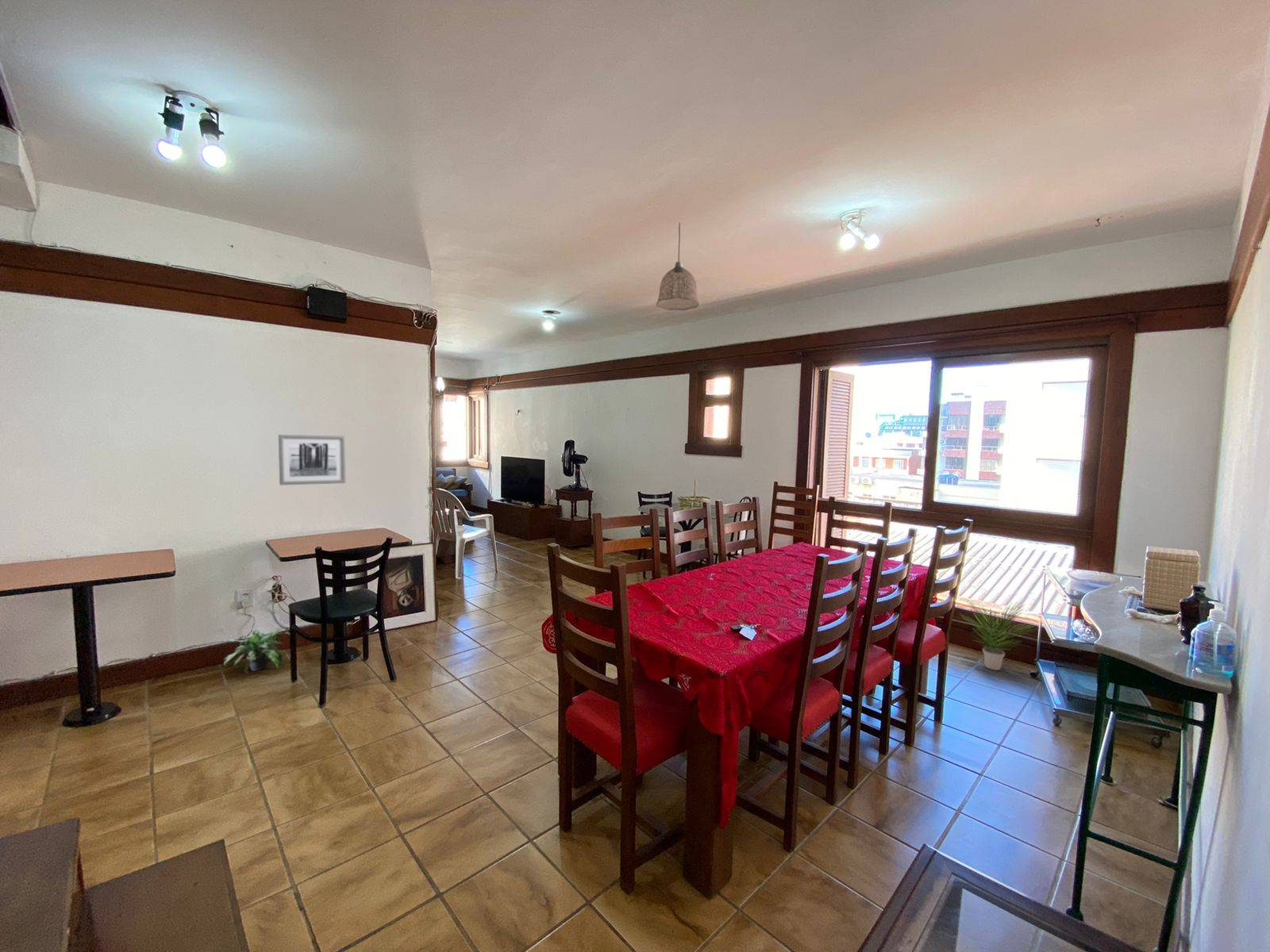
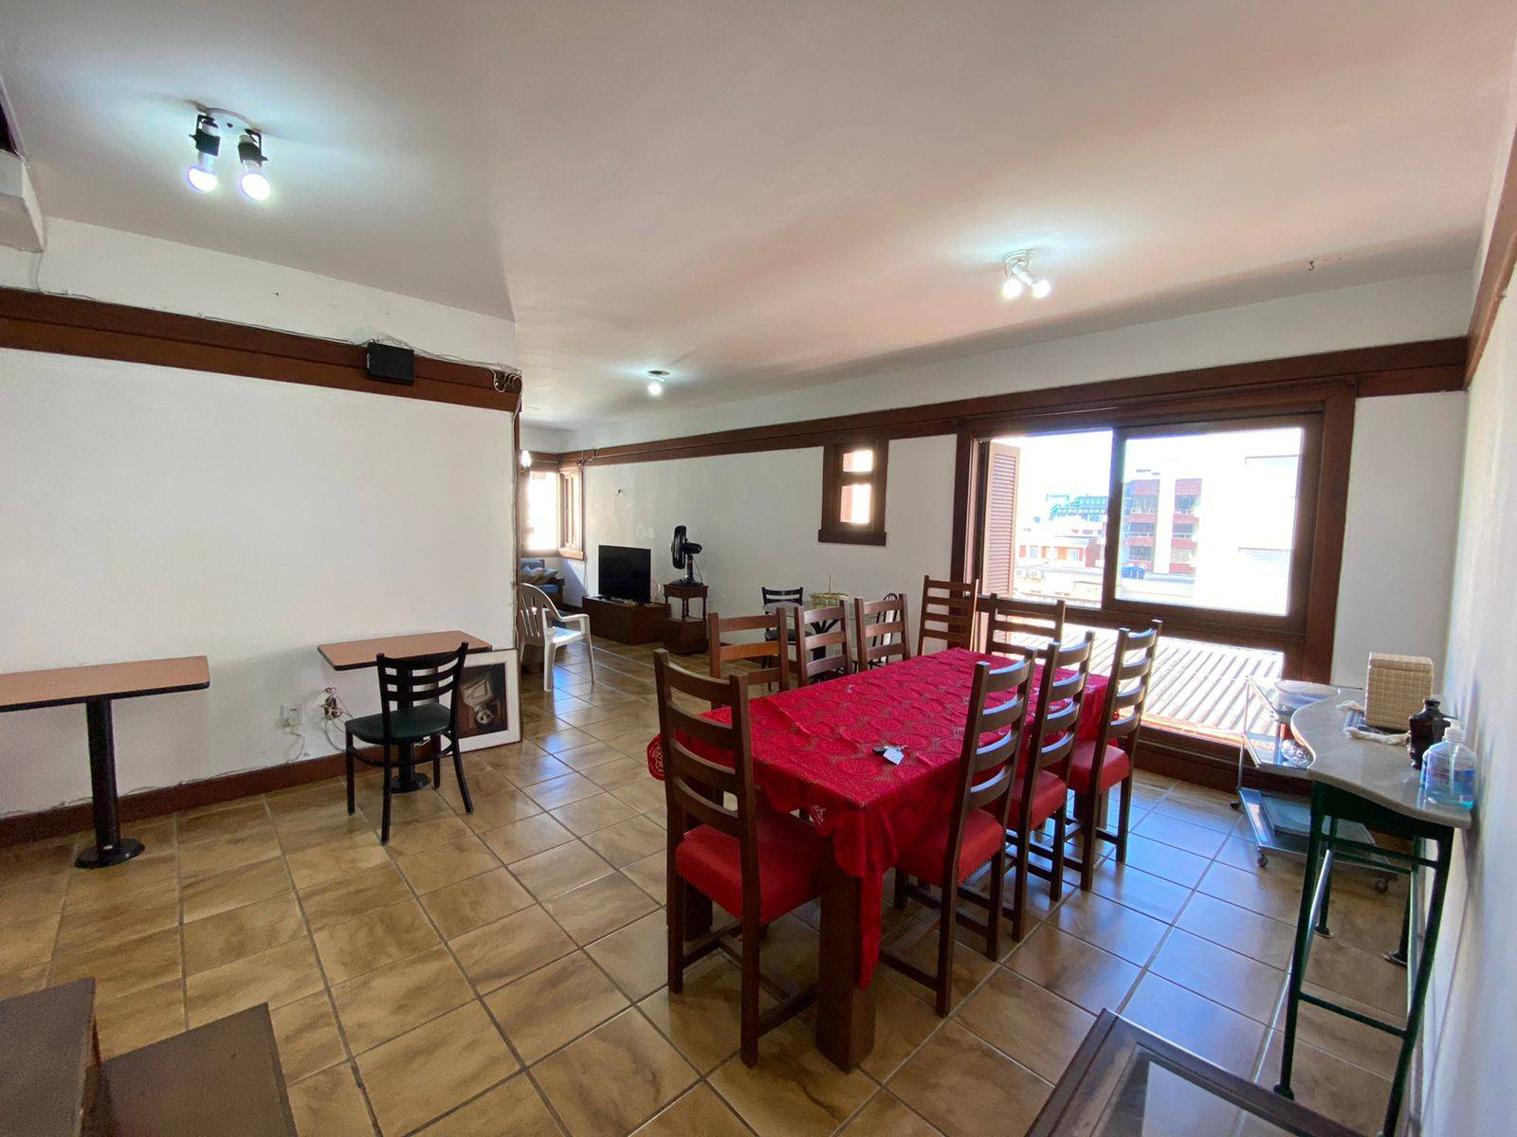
- potted plant [223,626,291,673]
- potted plant [959,600,1037,671]
- pendant lamp [656,222,700,311]
- wall art [278,434,347,486]
